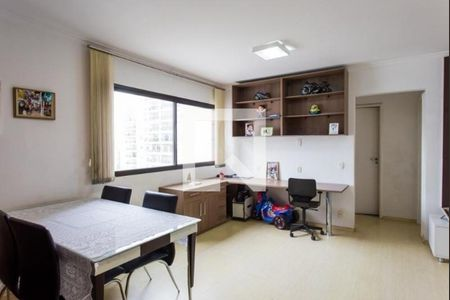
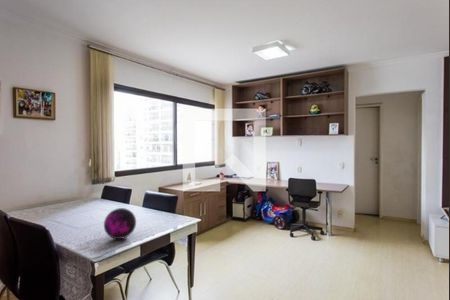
+ decorative orb [103,207,137,240]
